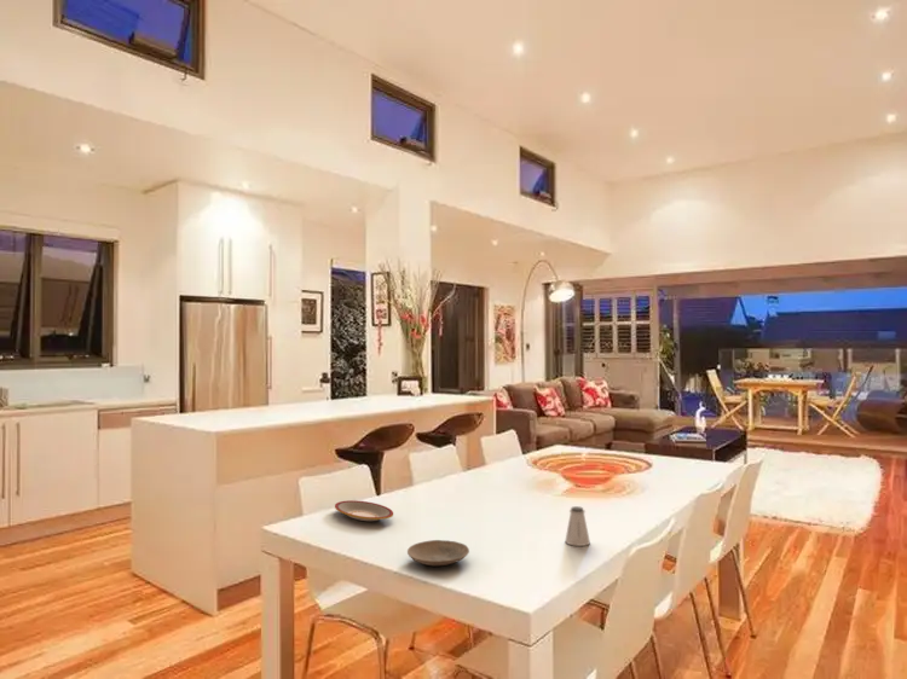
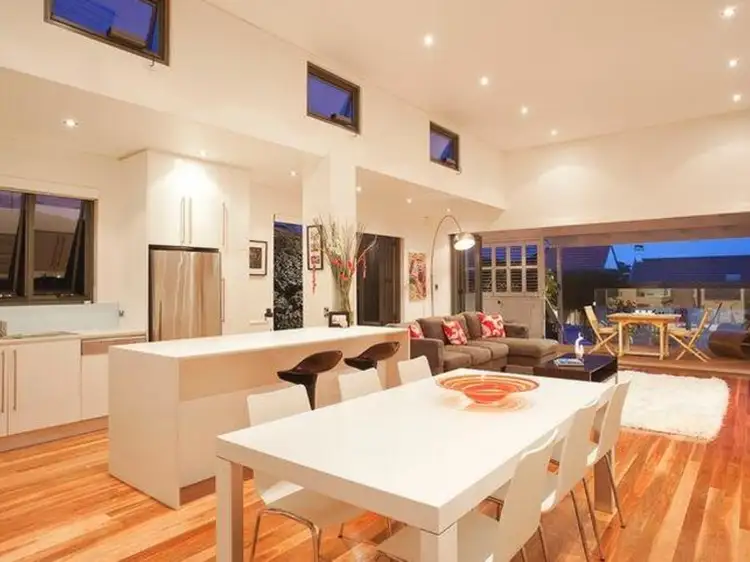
- saltshaker [564,505,591,547]
- plate [406,539,470,567]
- plate [334,499,394,522]
